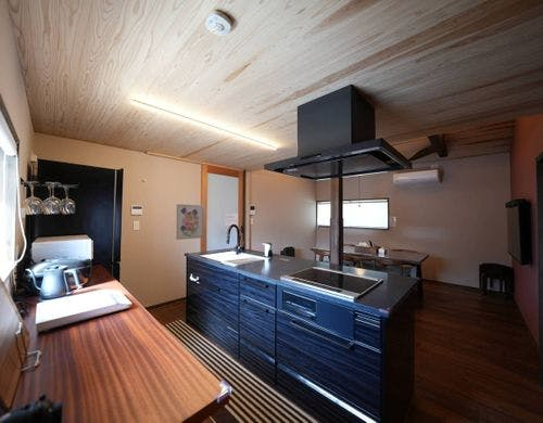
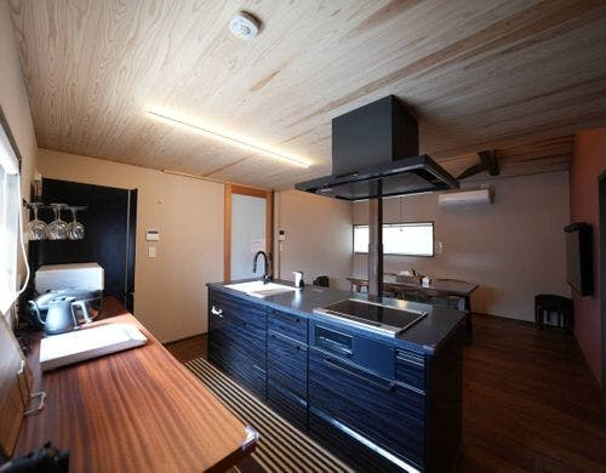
- wall art [175,203,205,241]
